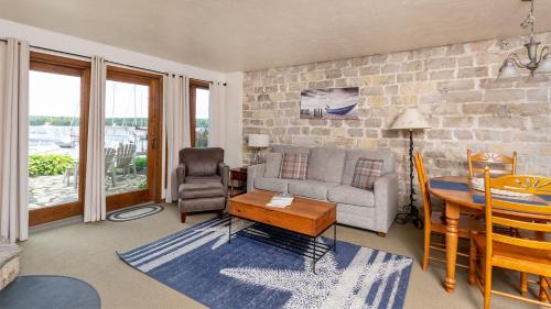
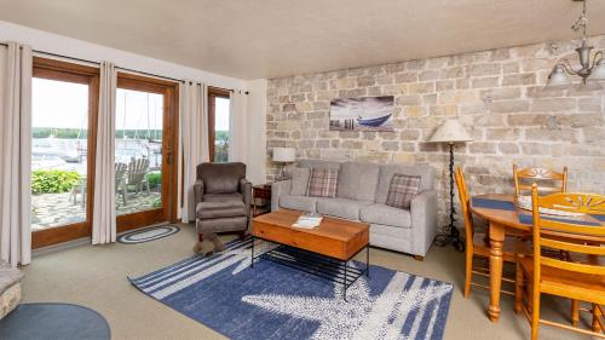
+ boots [191,230,226,258]
